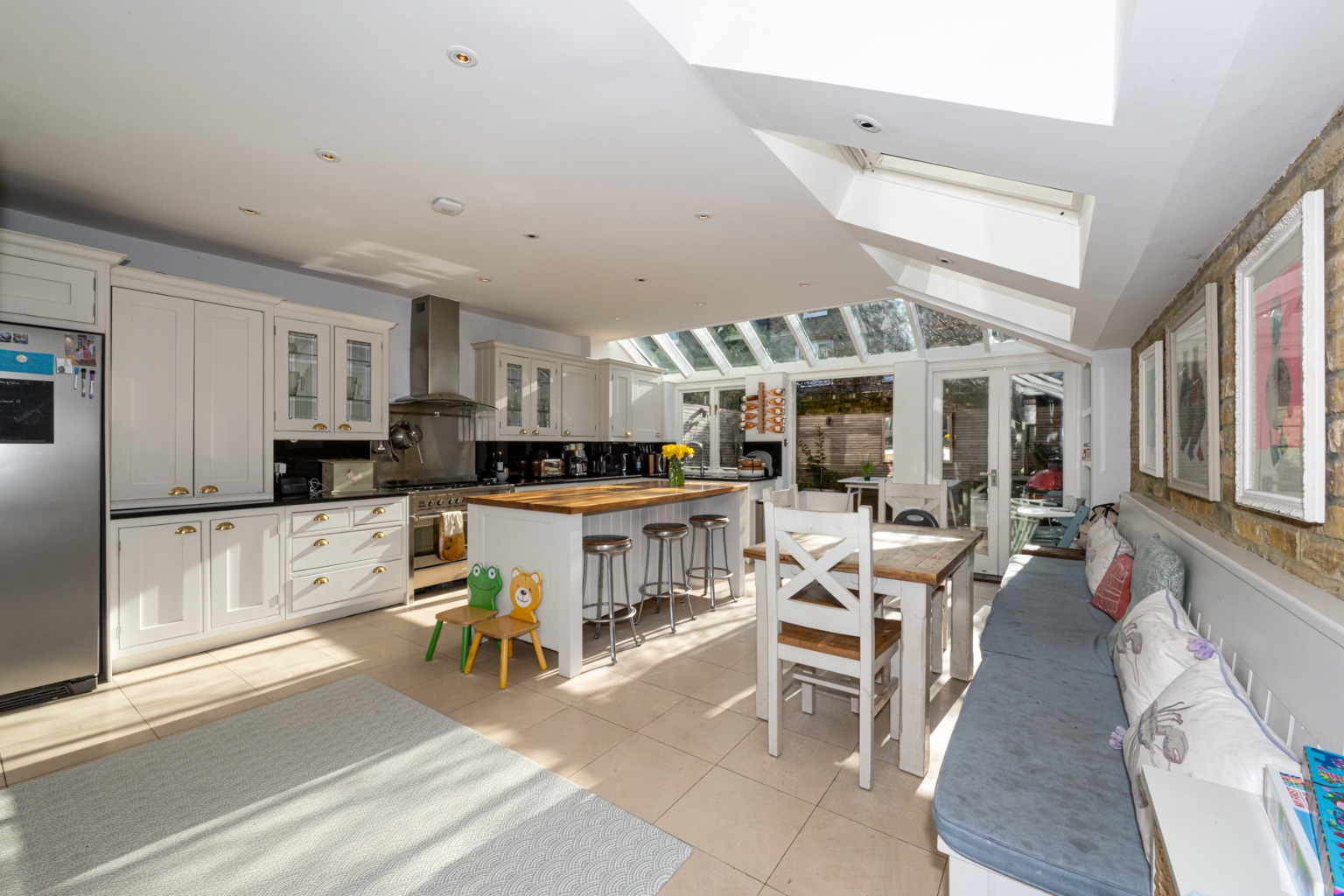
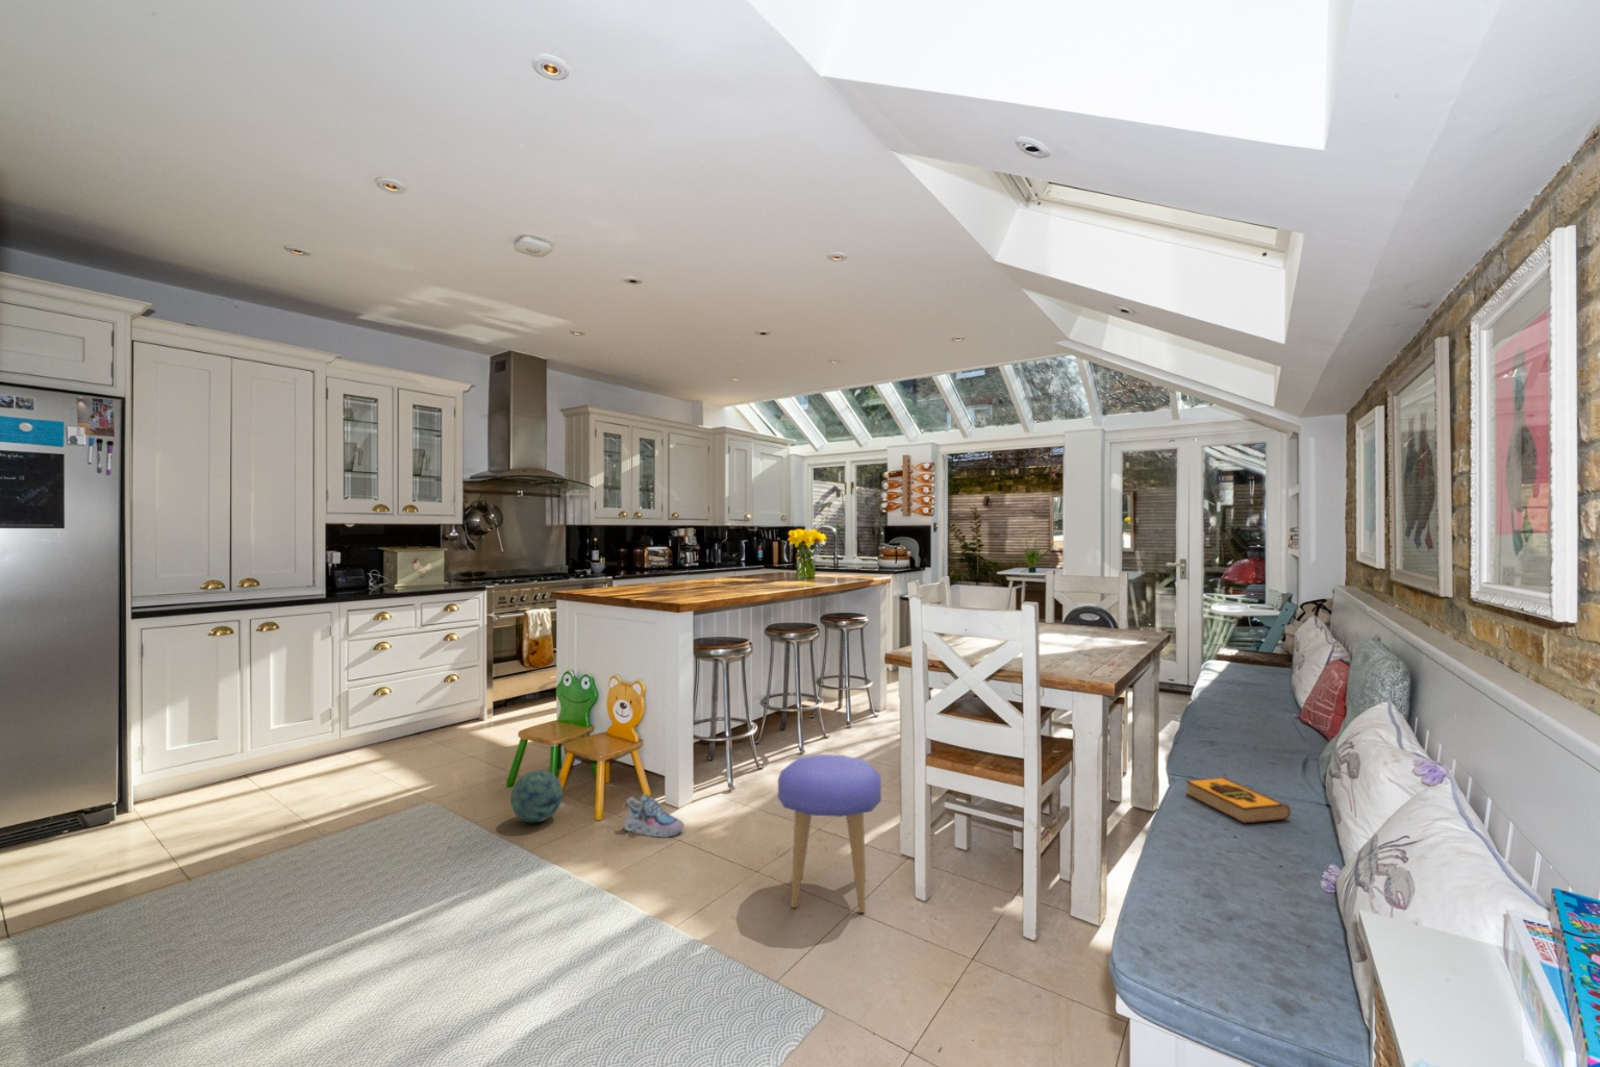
+ stool [777,754,882,913]
+ ball [510,769,563,823]
+ shoe [621,792,686,838]
+ hardback book [1185,776,1292,825]
